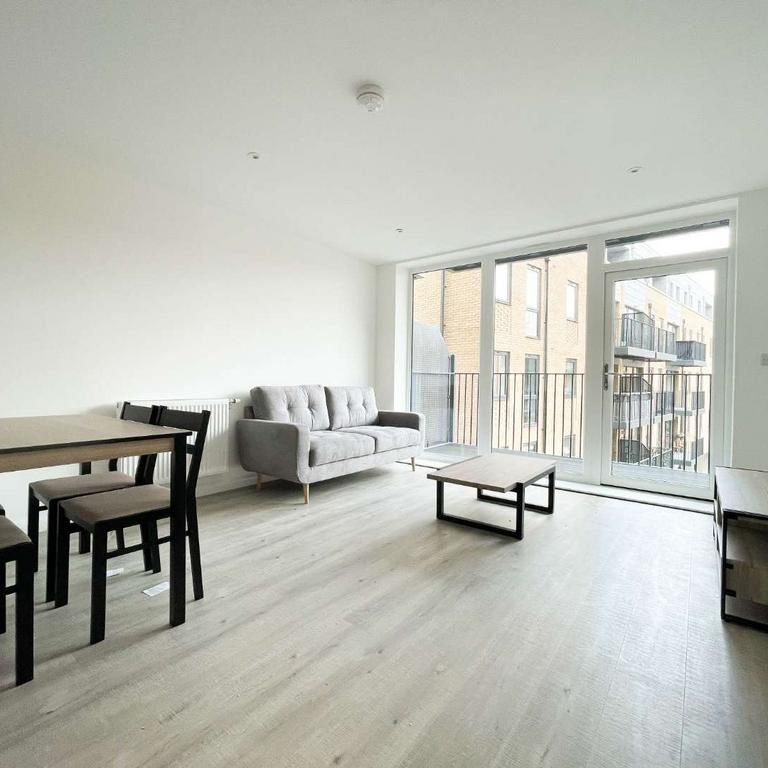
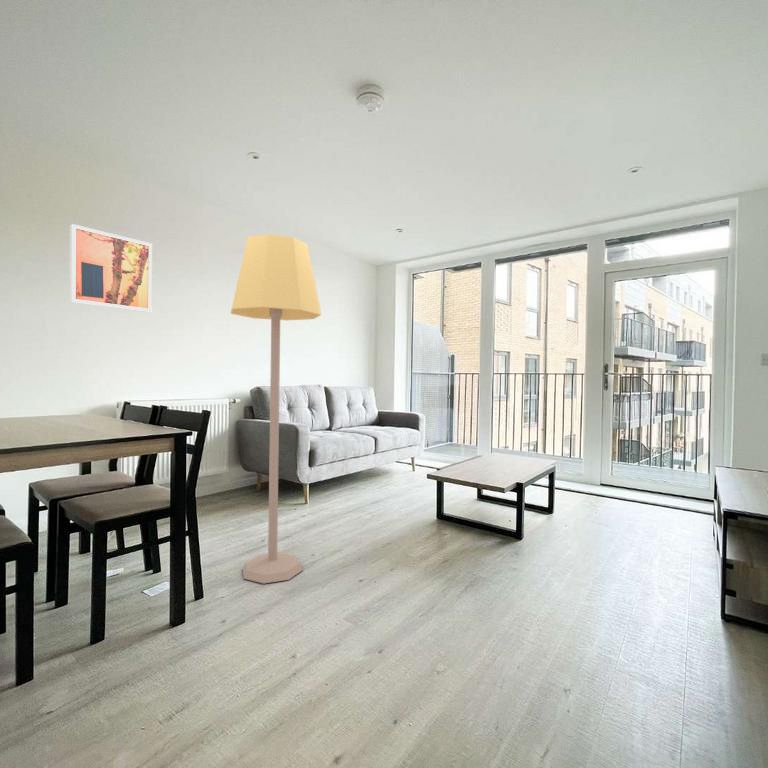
+ lamp [229,233,322,585]
+ wall art [69,223,153,313]
